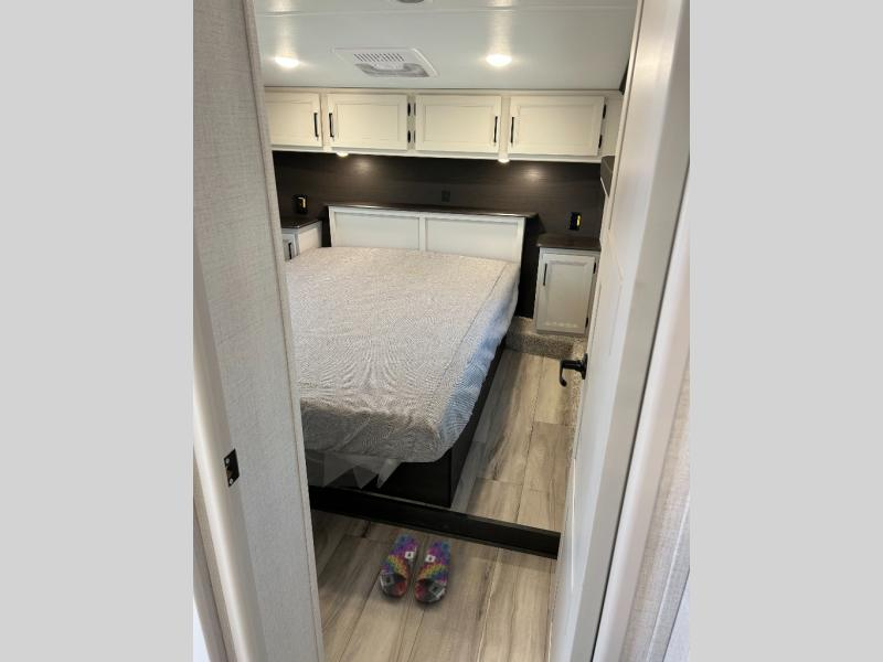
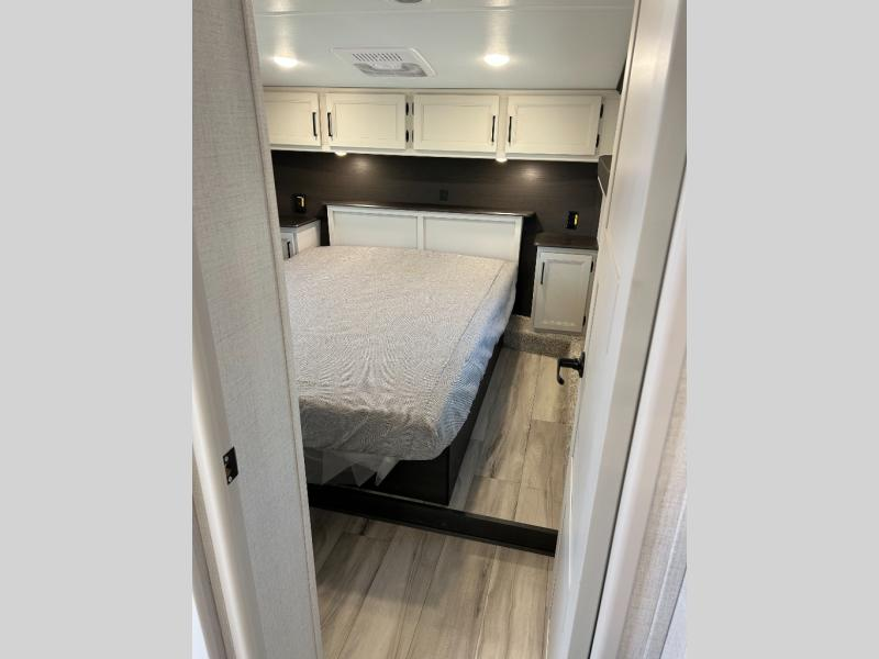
- slippers [380,534,451,604]
